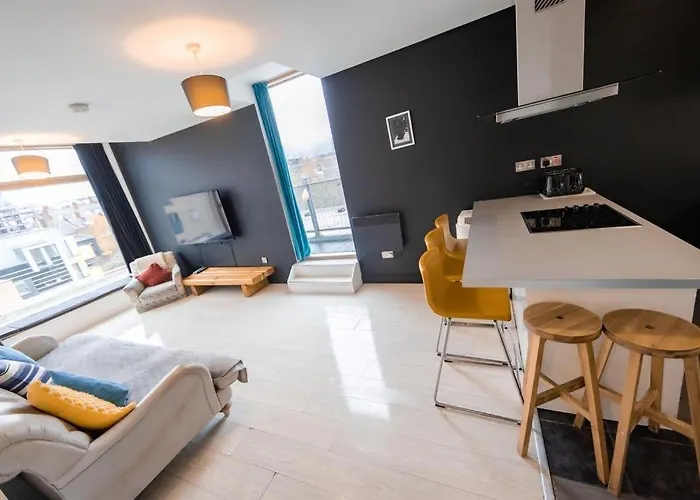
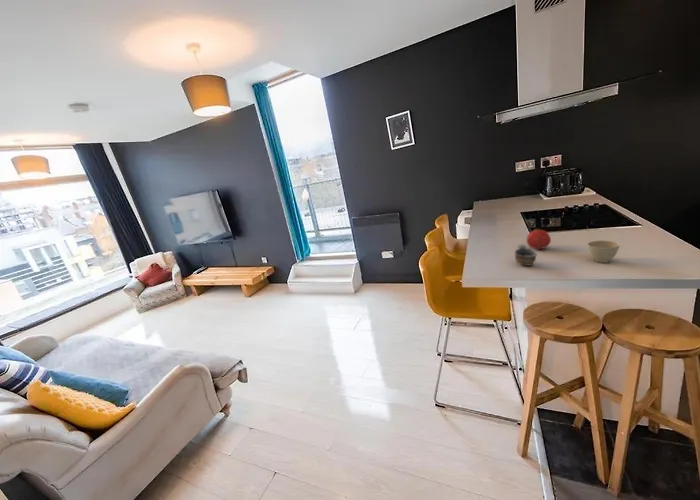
+ flower pot [586,239,621,264]
+ cup [514,243,538,267]
+ fruit [526,228,552,250]
